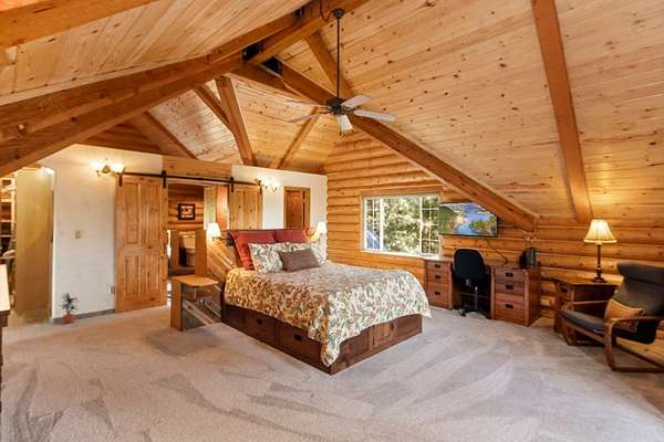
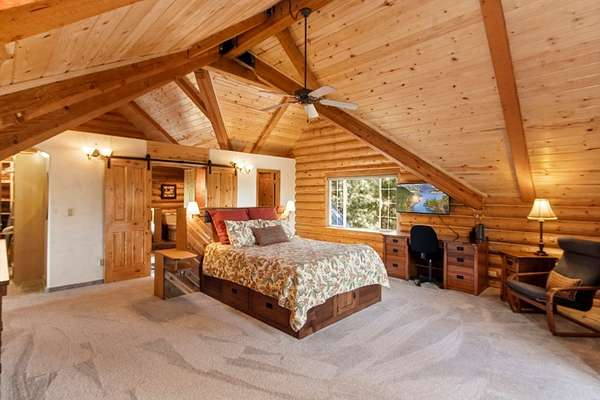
- potted plant [59,292,81,324]
